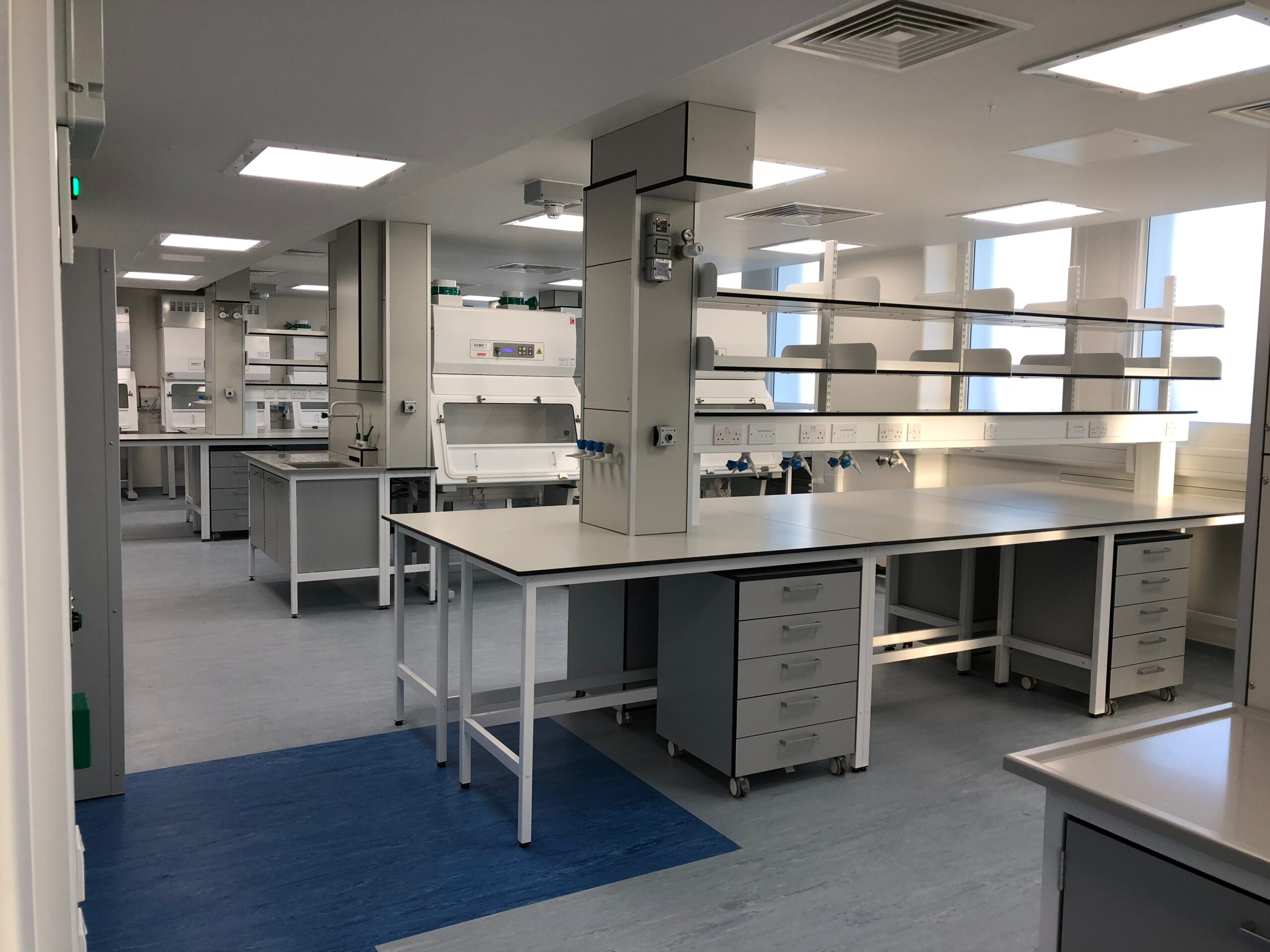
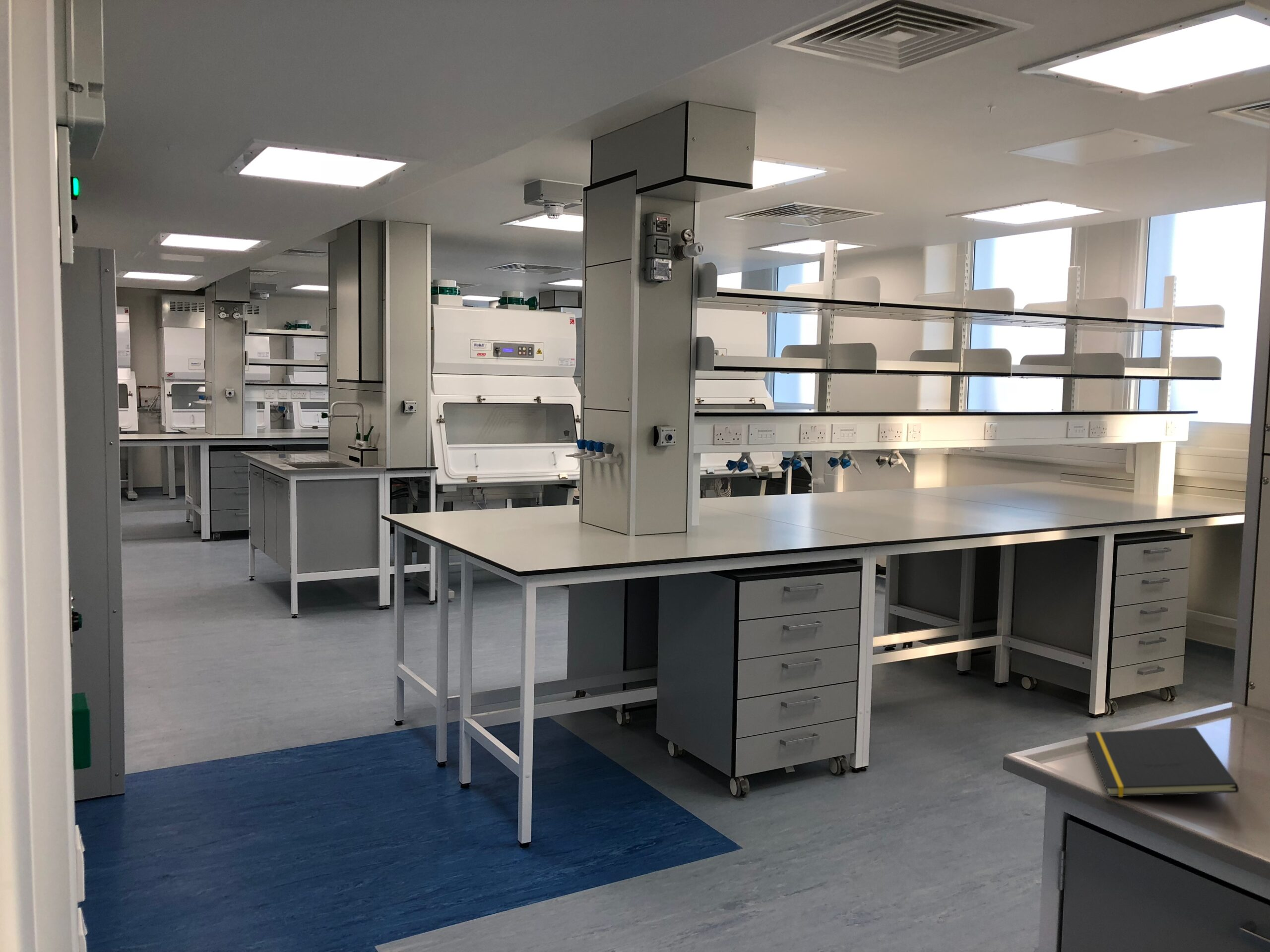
+ notepad [1085,727,1239,797]
